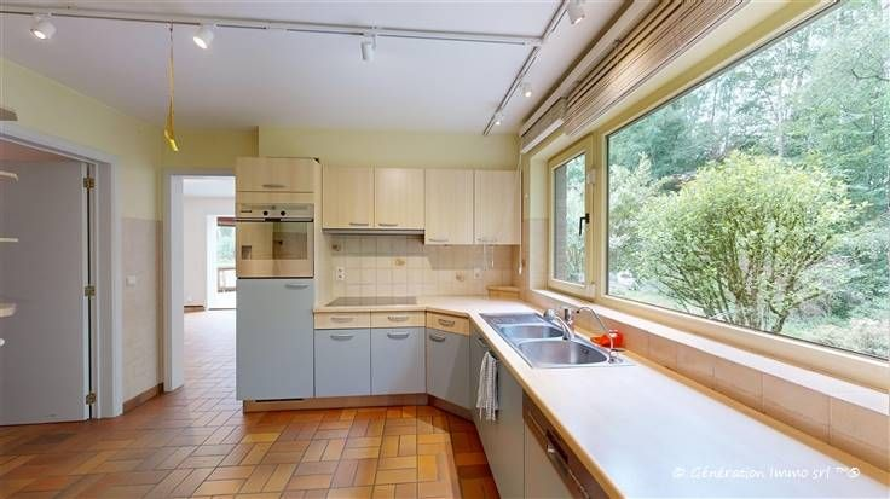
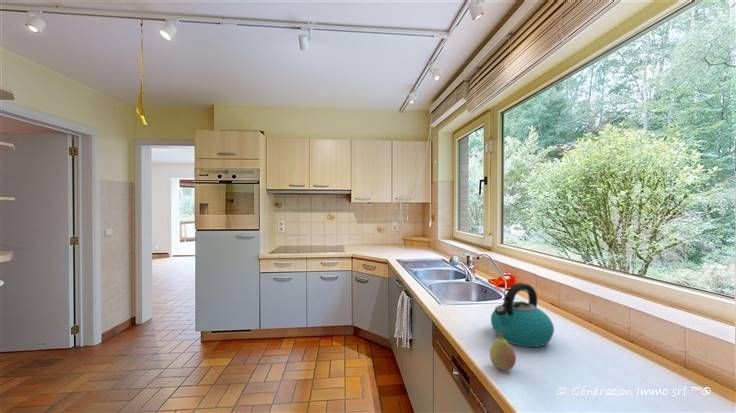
+ kettle [490,282,555,348]
+ fruit [489,328,517,371]
